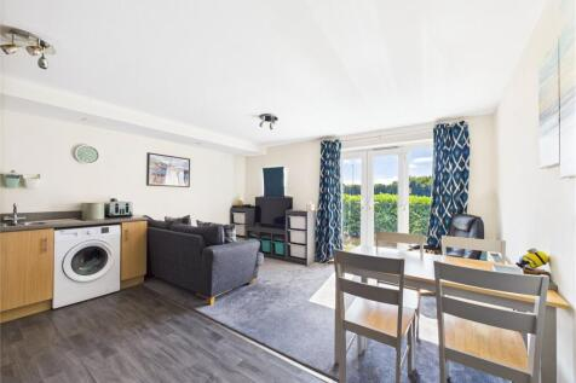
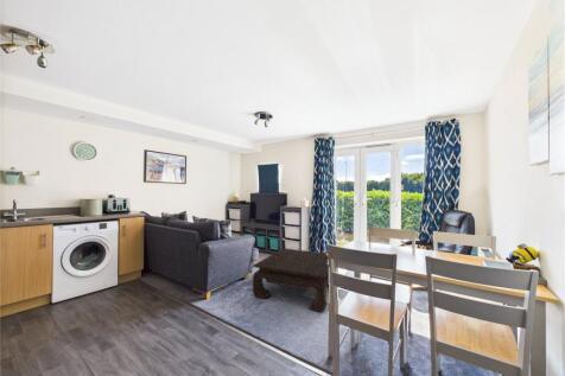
+ coffee table [252,247,330,313]
